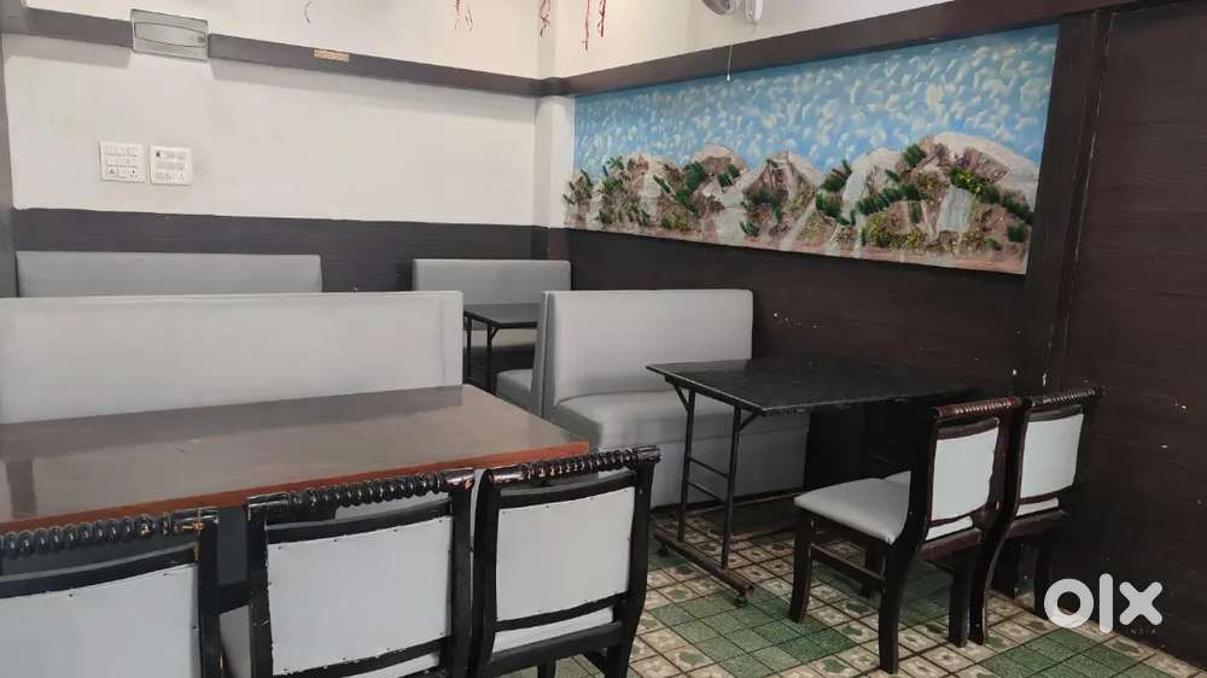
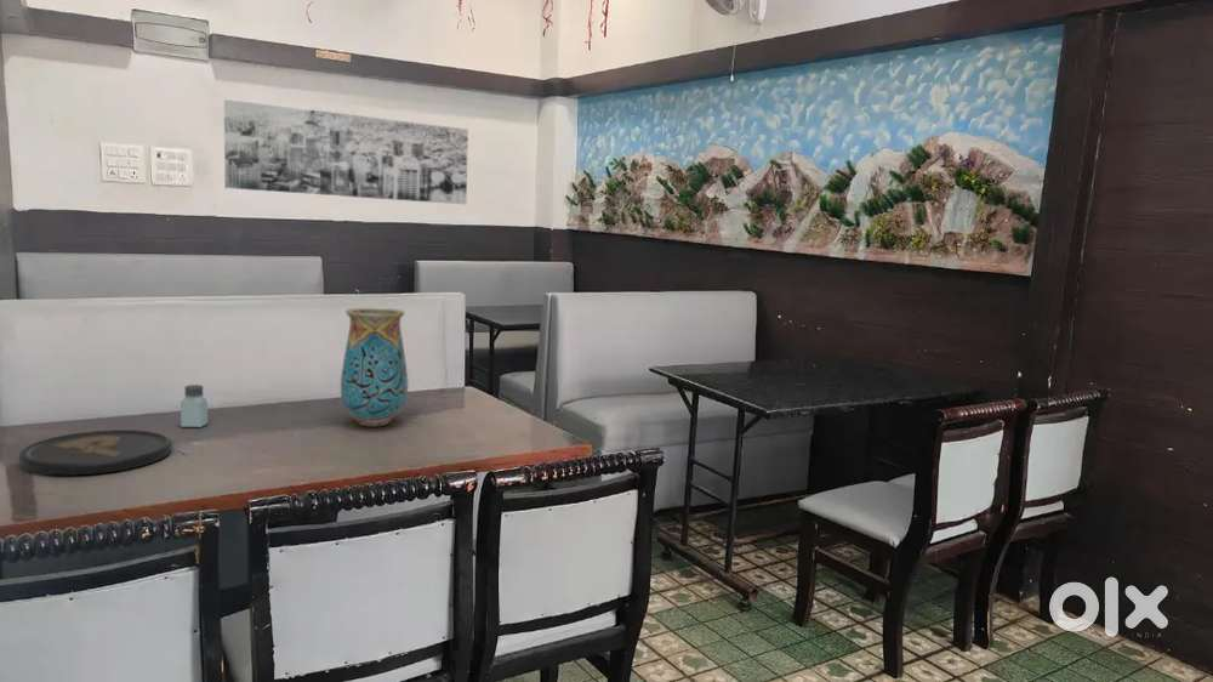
+ vase [340,307,410,428]
+ wall art [223,98,469,205]
+ saltshaker [180,383,209,428]
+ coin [18,428,173,477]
